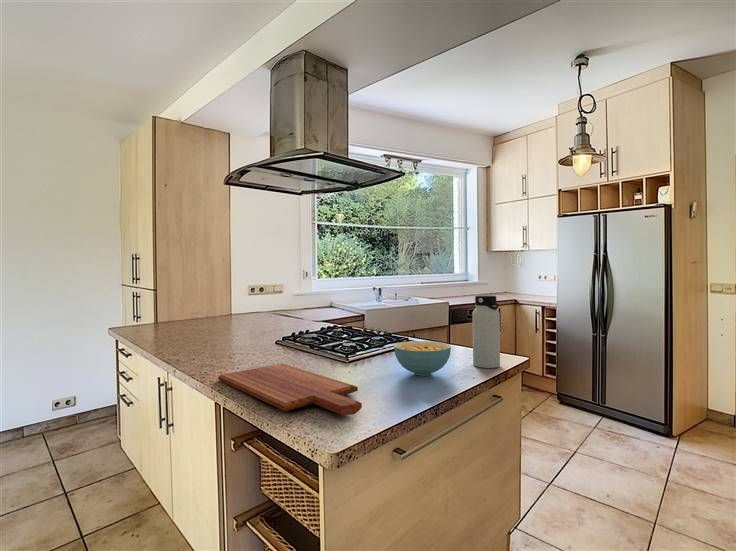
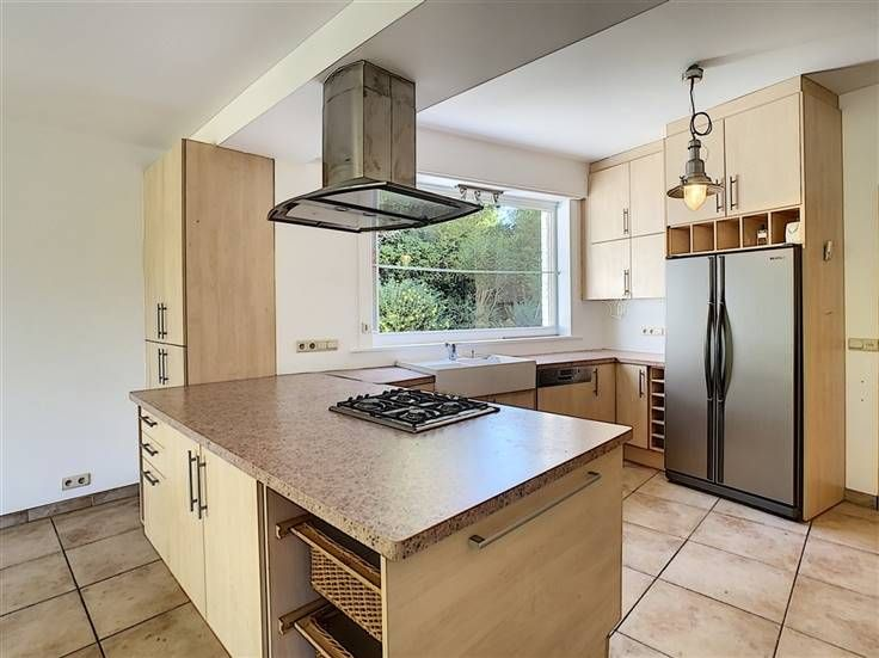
- cereal bowl [393,340,452,377]
- water bottle [471,294,501,369]
- cutting board [217,363,363,417]
